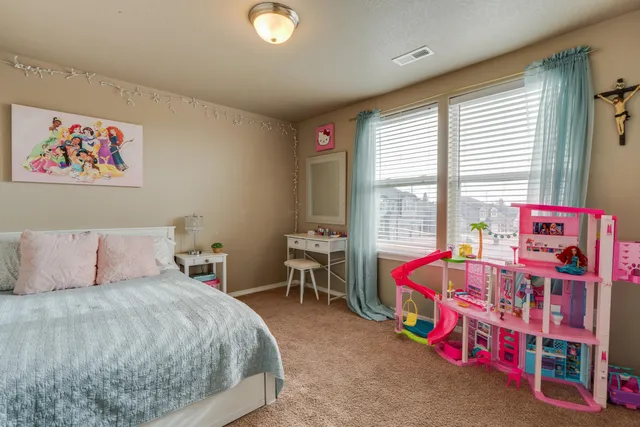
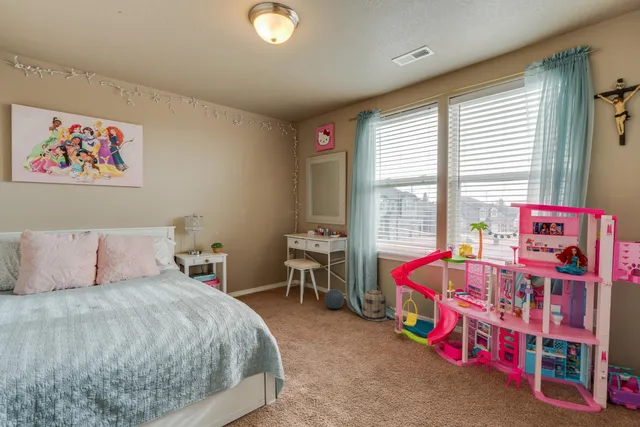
+ ball [324,288,345,310]
+ basket [361,283,388,322]
